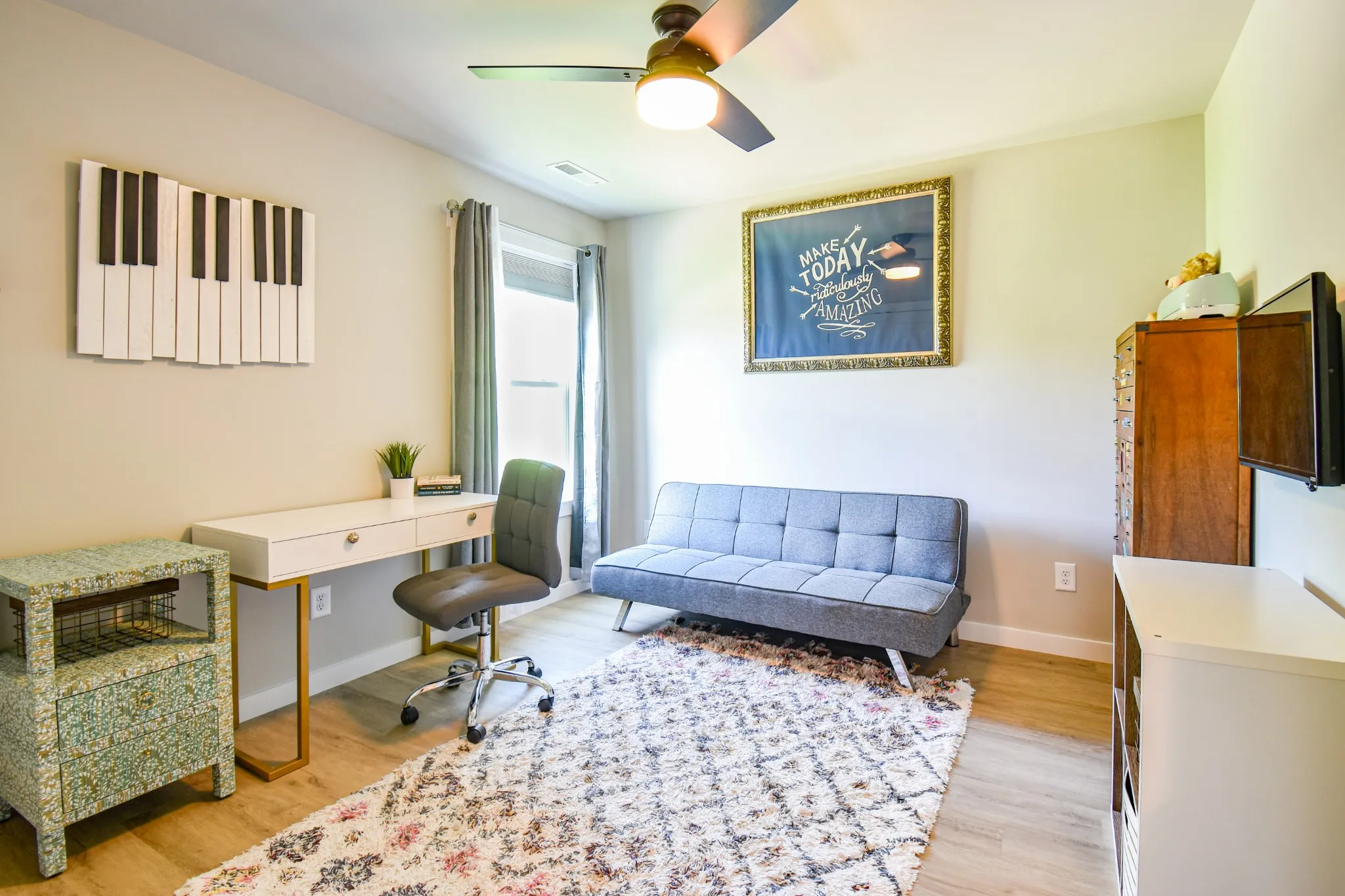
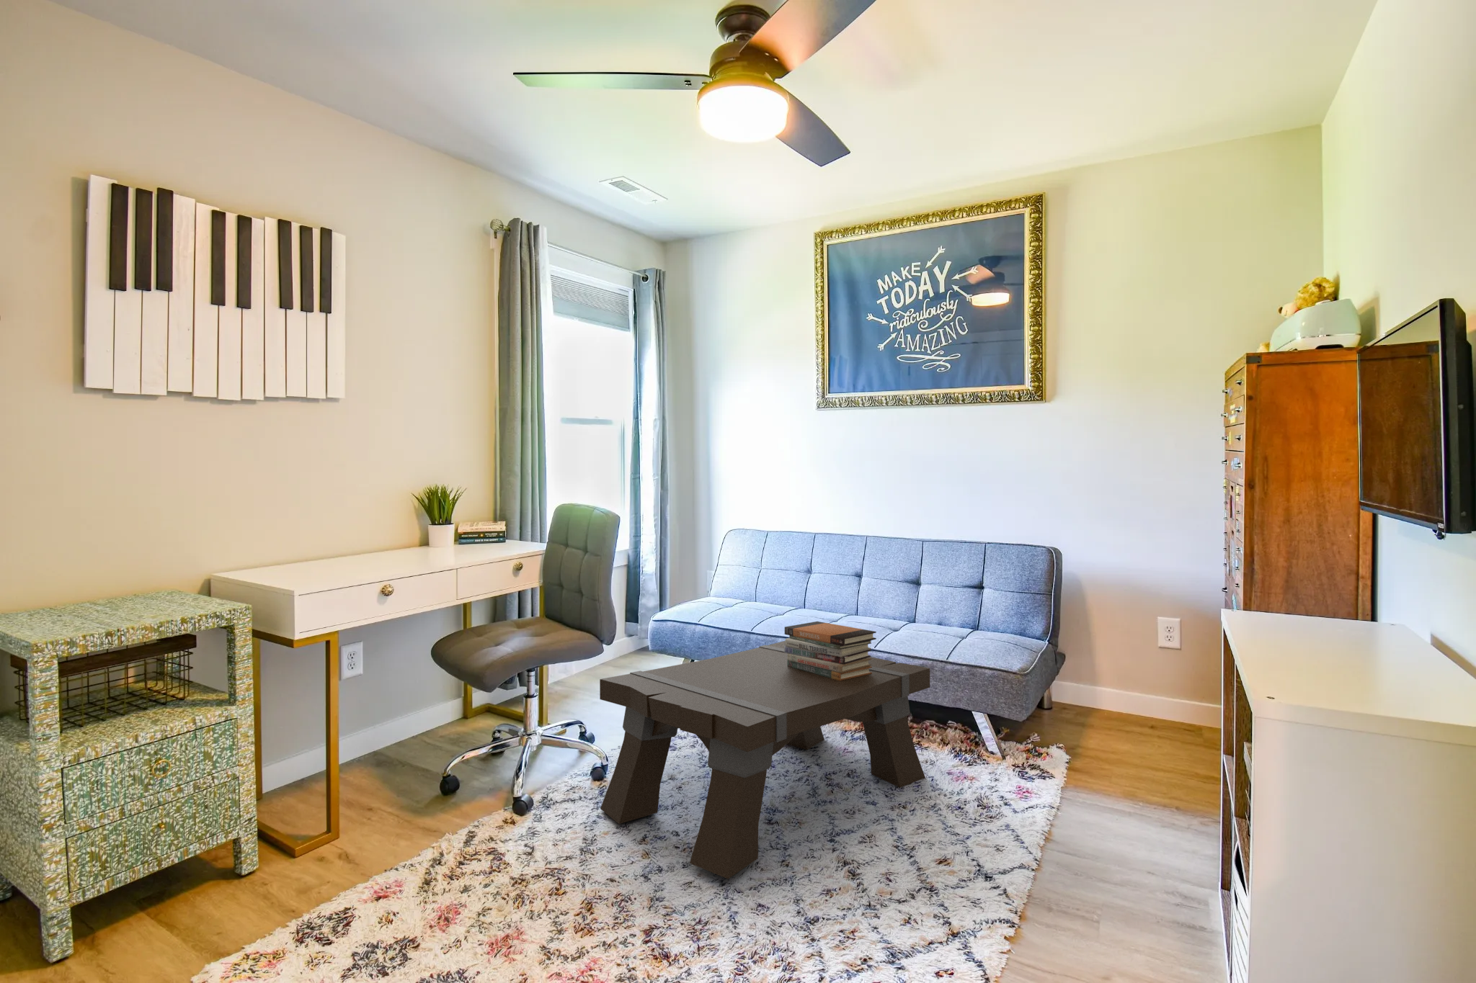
+ book stack [785,621,877,680]
+ coffee table [599,641,931,879]
